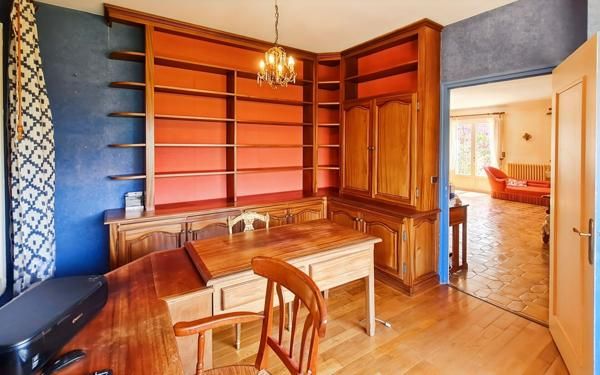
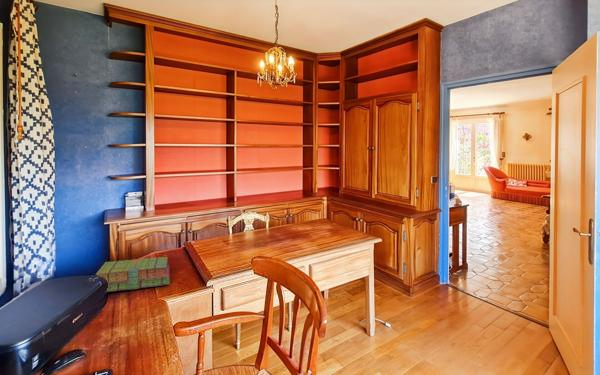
+ stack of books [95,256,171,293]
